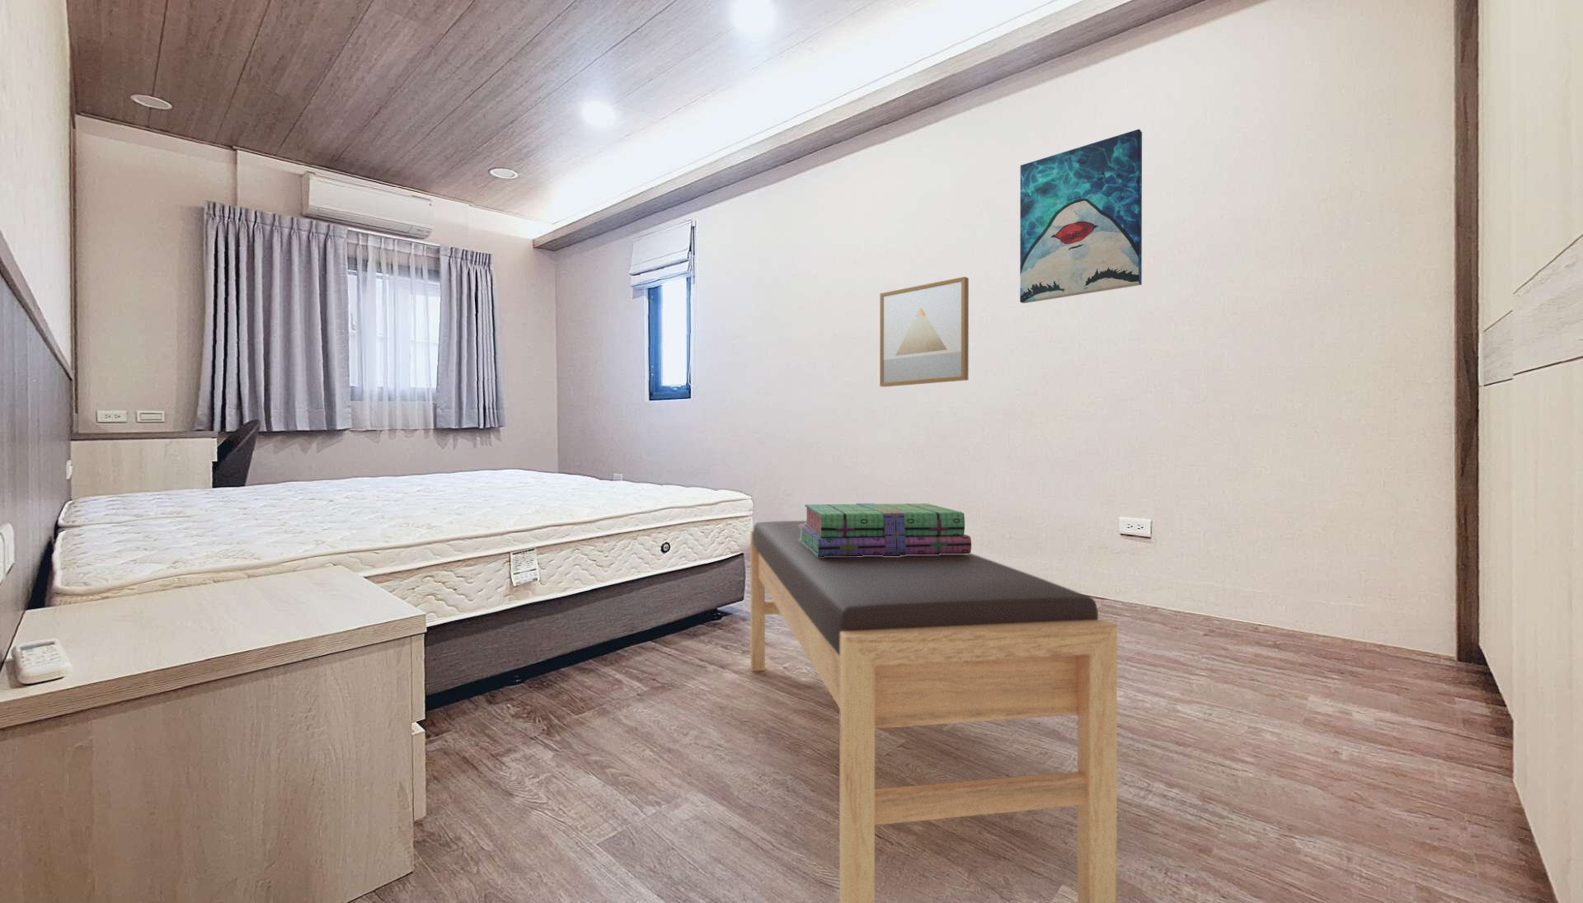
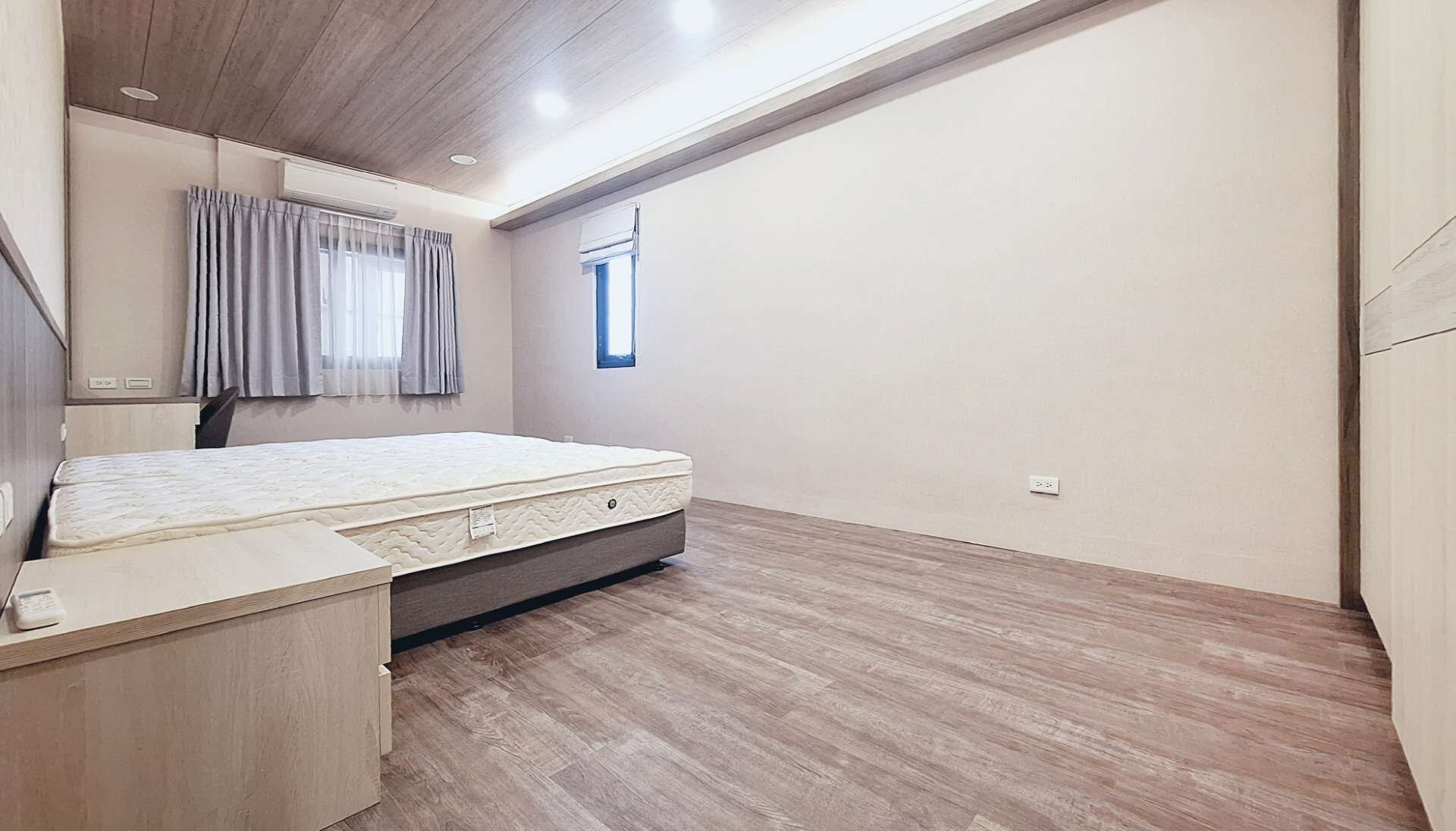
- stack of books [799,503,972,557]
- bench [749,519,1118,903]
- wall art [878,276,970,387]
- wall art [1019,128,1143,304]
